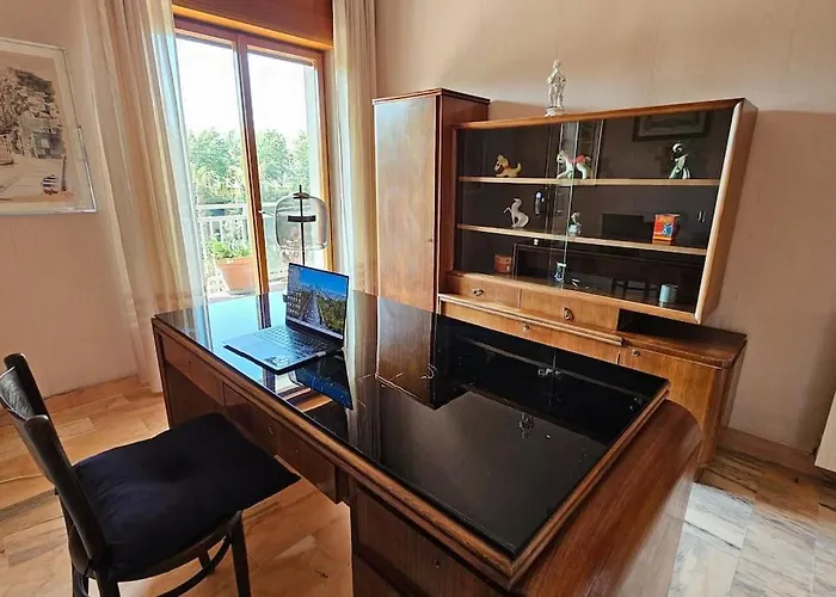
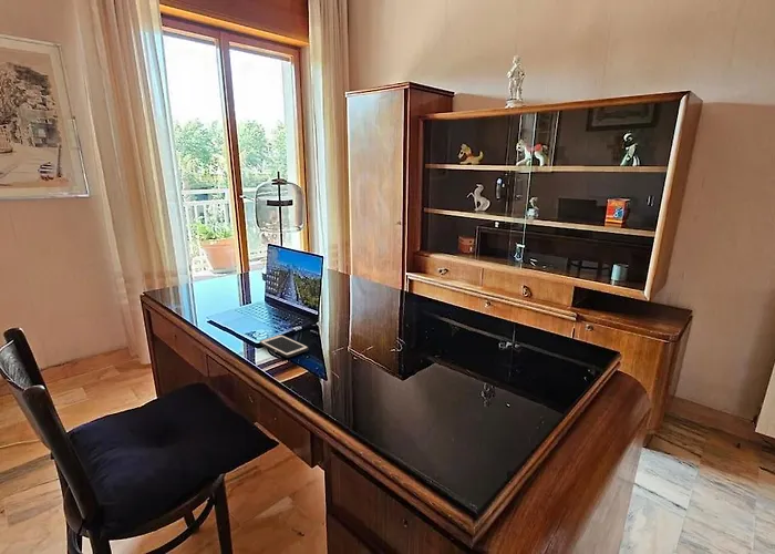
+ cell phone [259,334,310,359]
